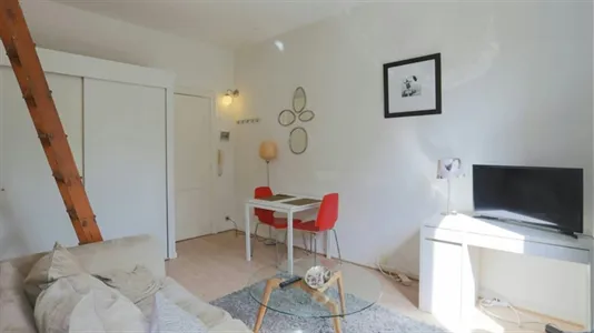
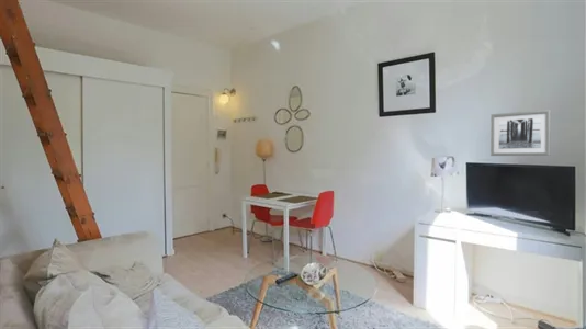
+ wall art [489,109,552,157]
